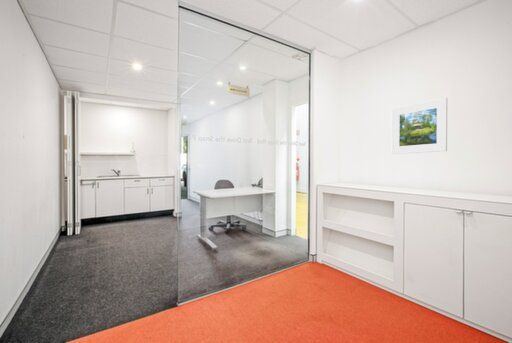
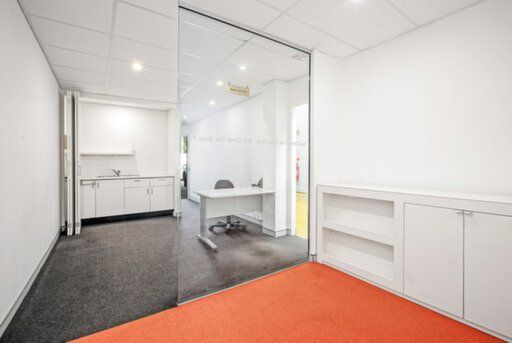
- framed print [391,97,448,155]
